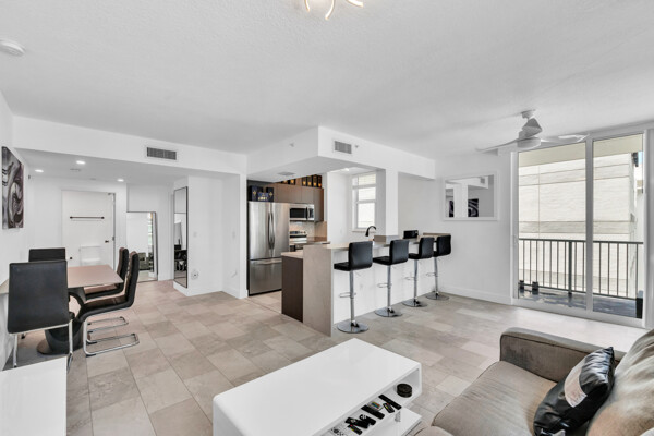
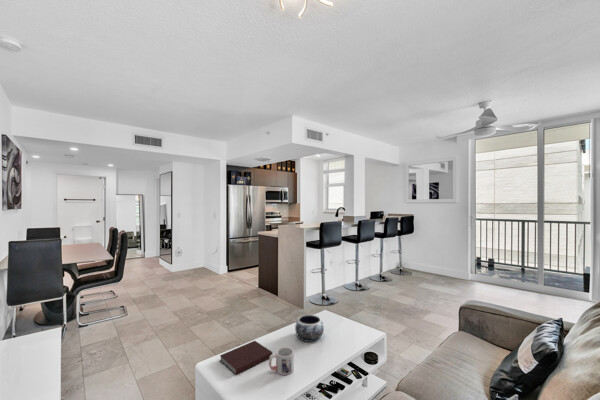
+ notebook [219,340,274,376]
+ decorative bowl [294,314,325,343]
+ mug [268,346,295,376]
